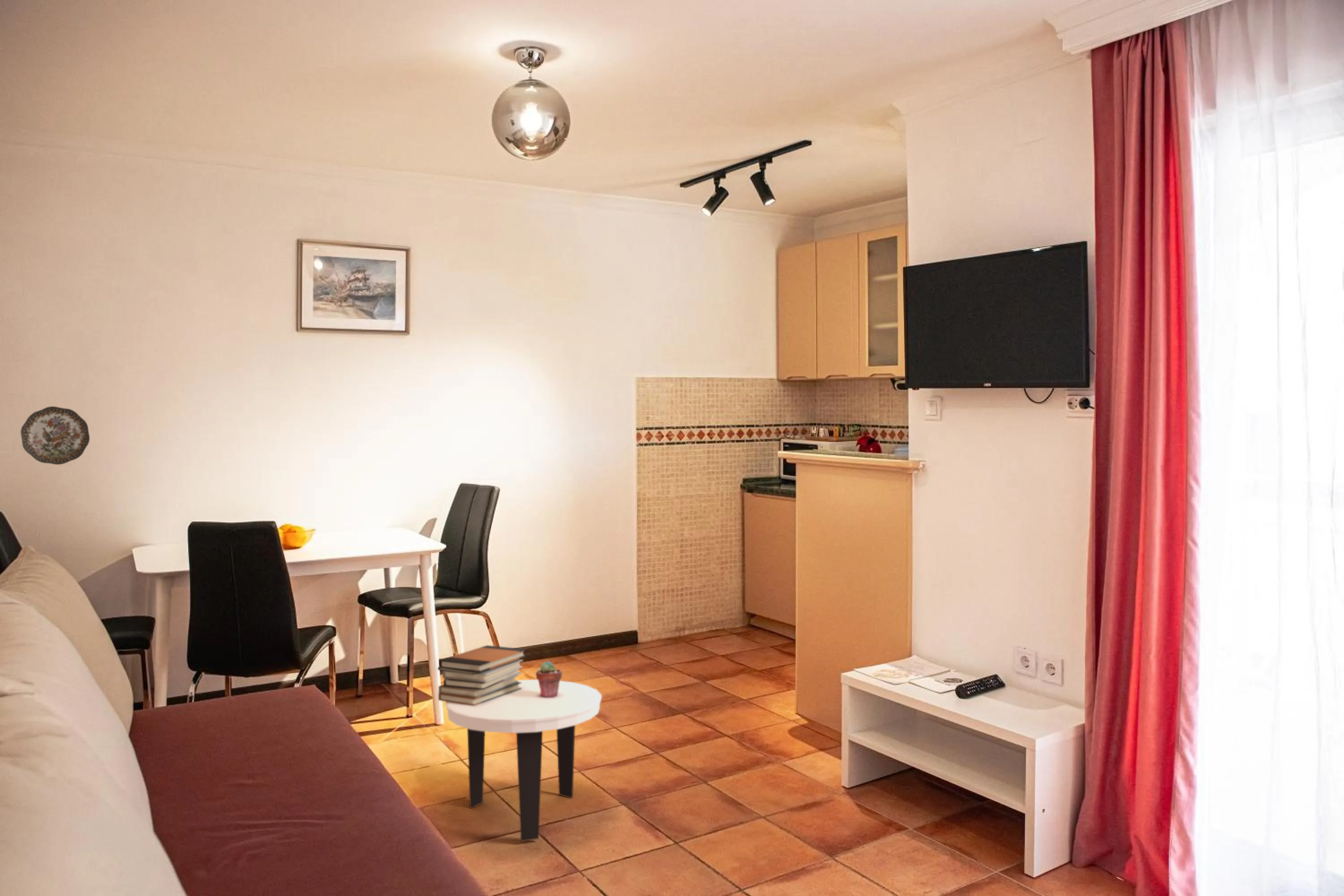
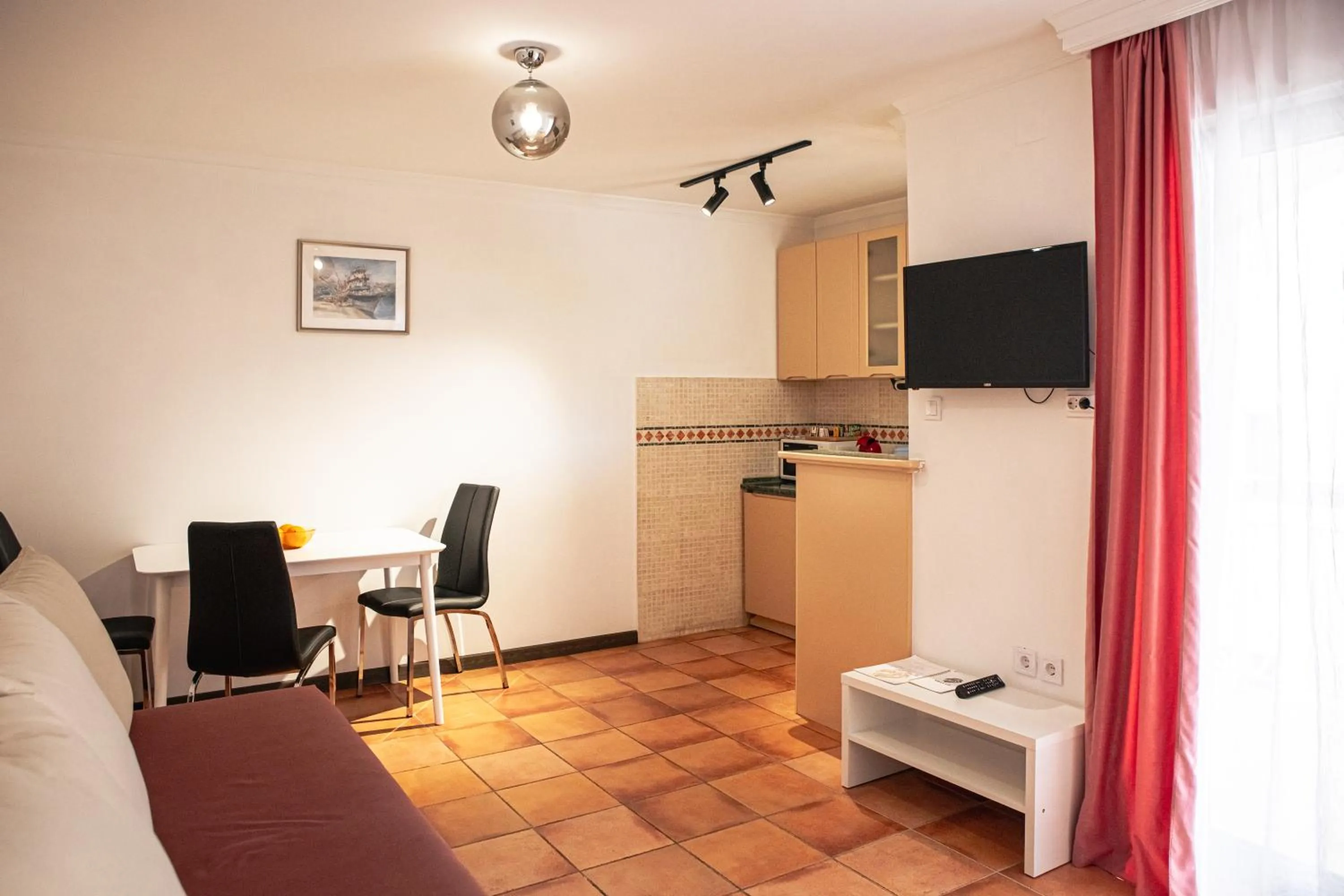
- book stack [437,645,527,706]
- potted succulent [535,660,562,698]
- side table [445,679,602,842]
- decorative plate [20,406,90,465]
